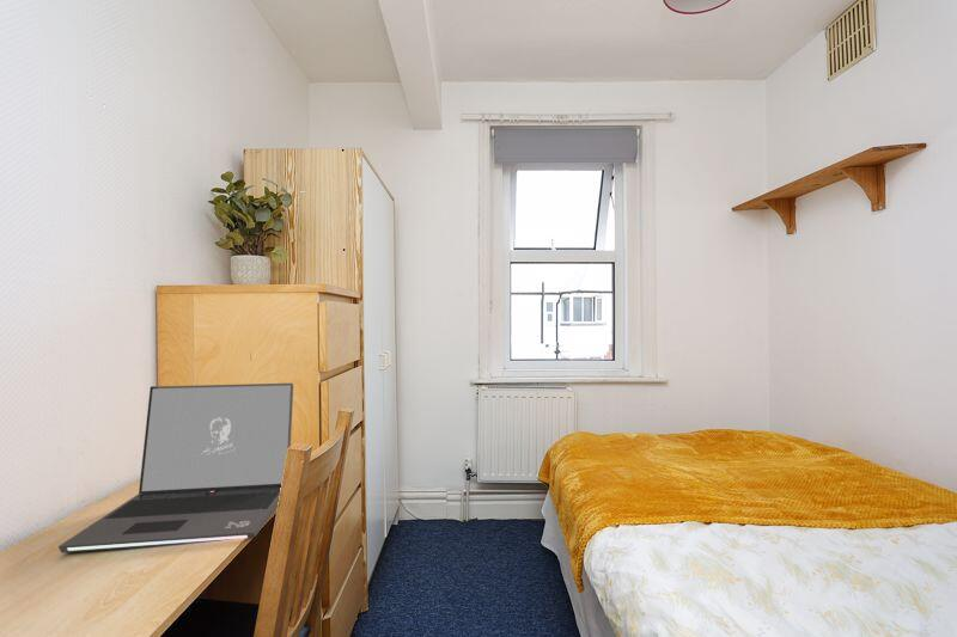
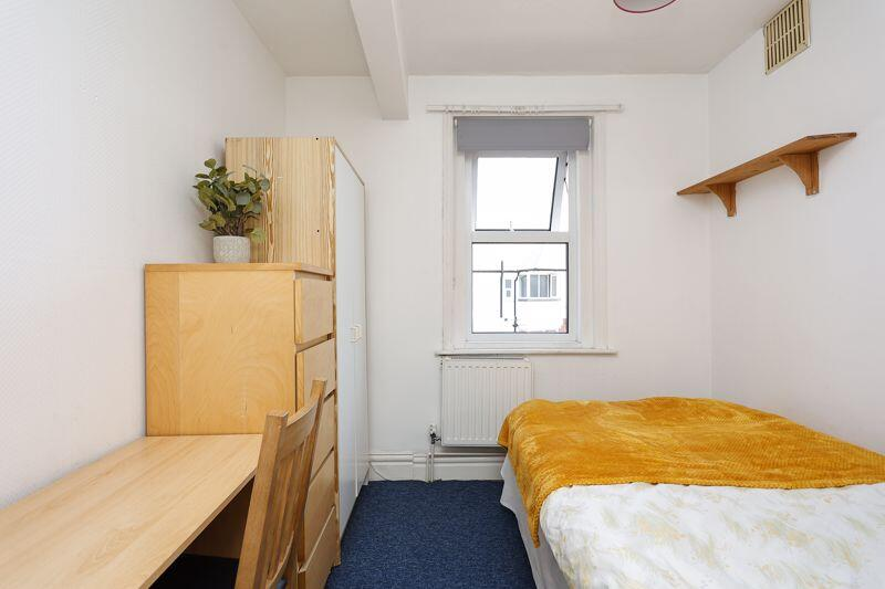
- laptop [57,382,294,555]
